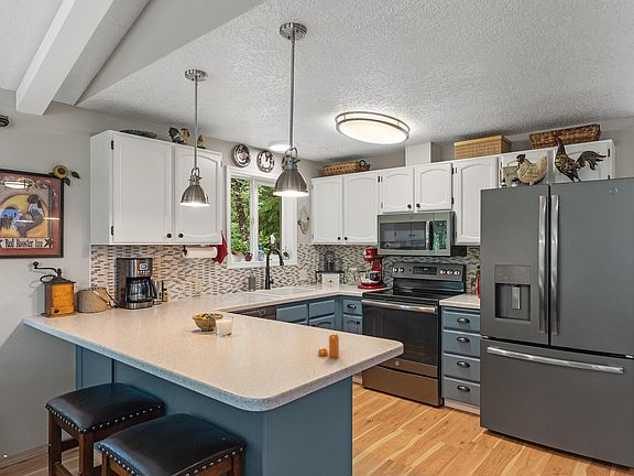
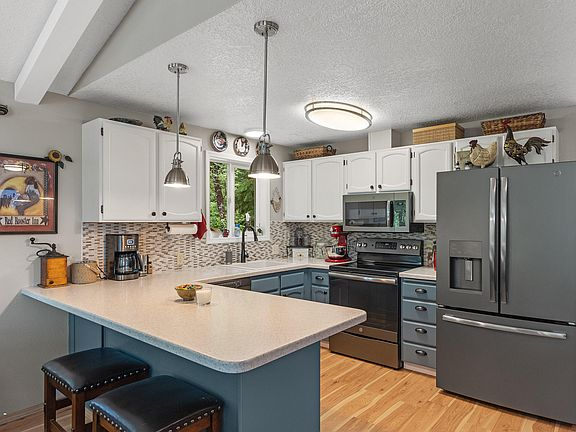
- pepper shaker [317,333,340,359]
